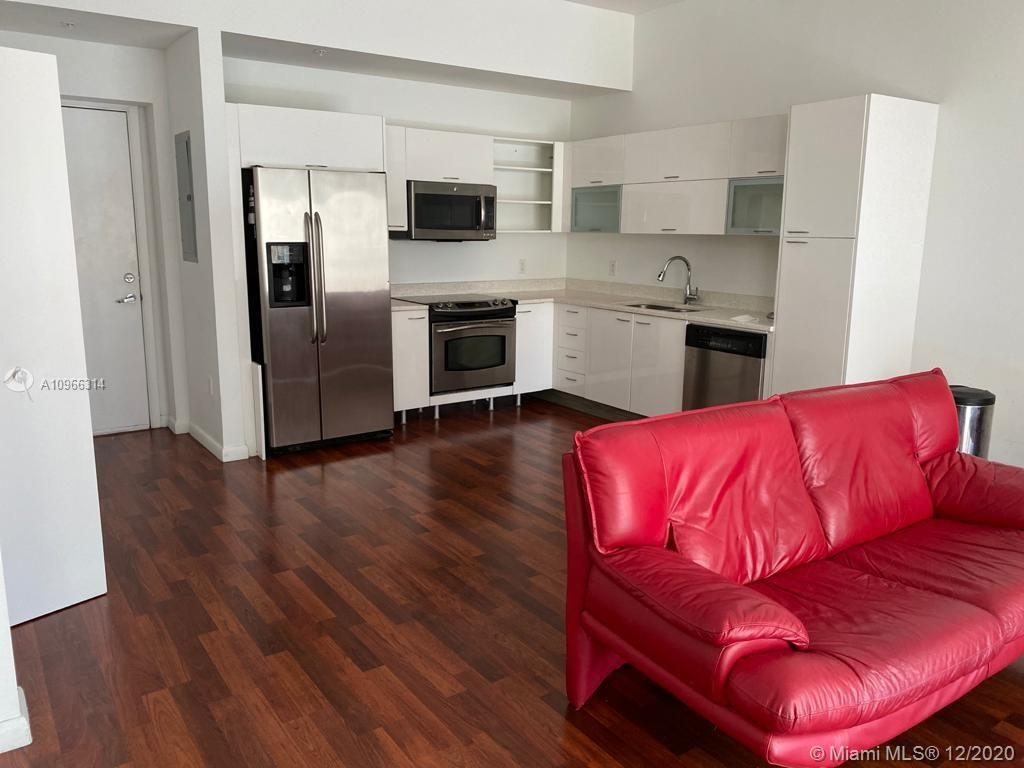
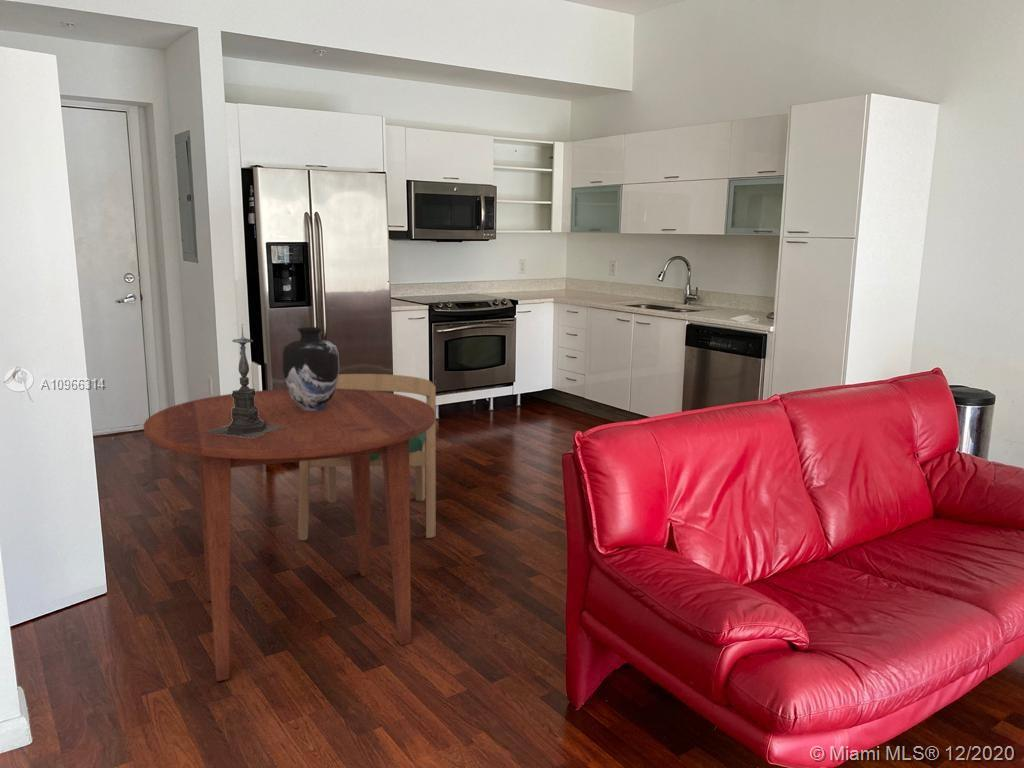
+ candle holder [208,323,283,438]
+ vase [281,326,340,411]
+ dining table [143,388,435,682]
+ dining chair [297,373,437,541]
